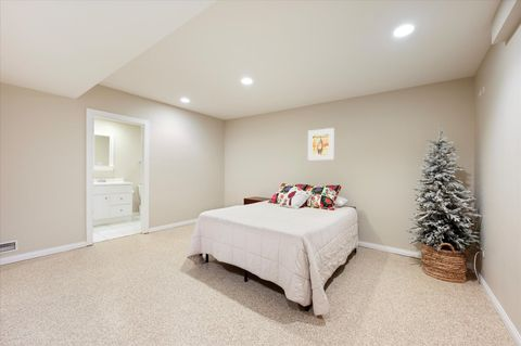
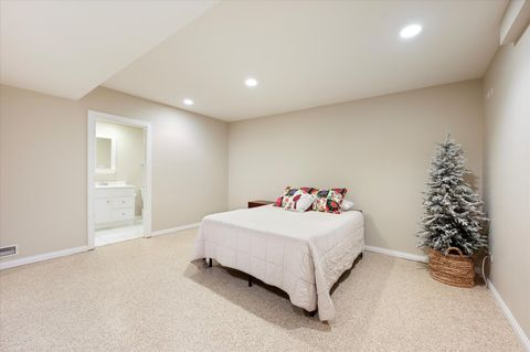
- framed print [307,127,335,162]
